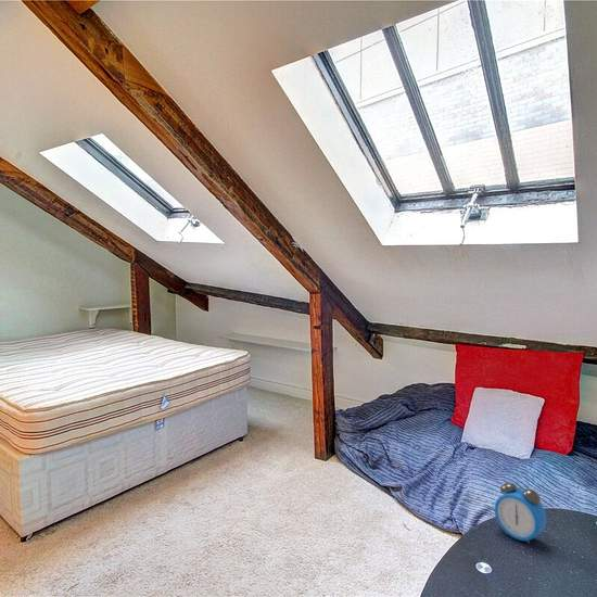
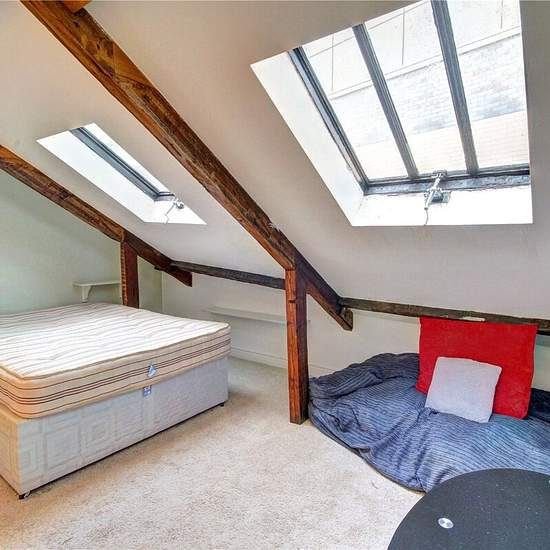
- alarm clock [494,481,548,545]
